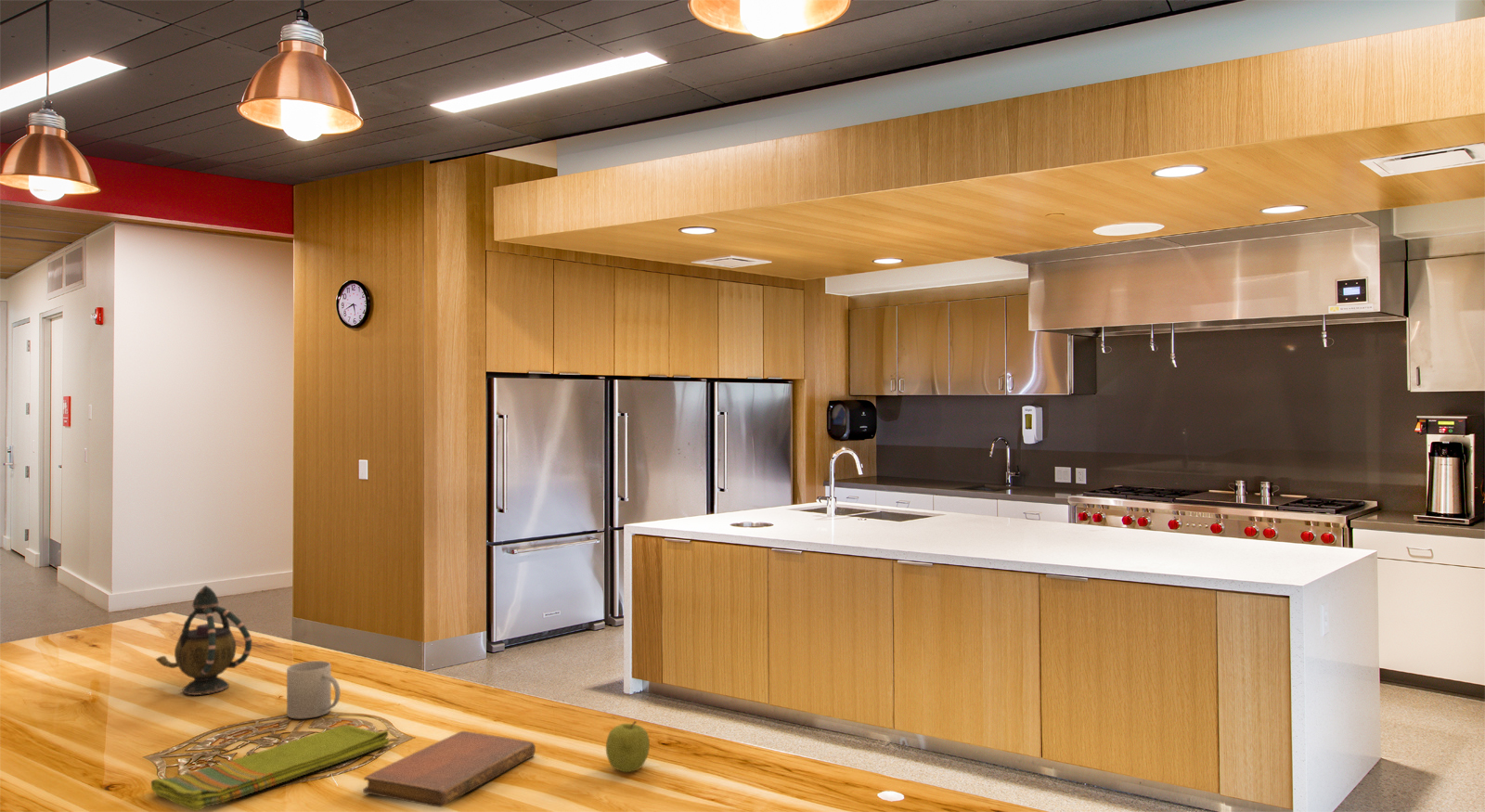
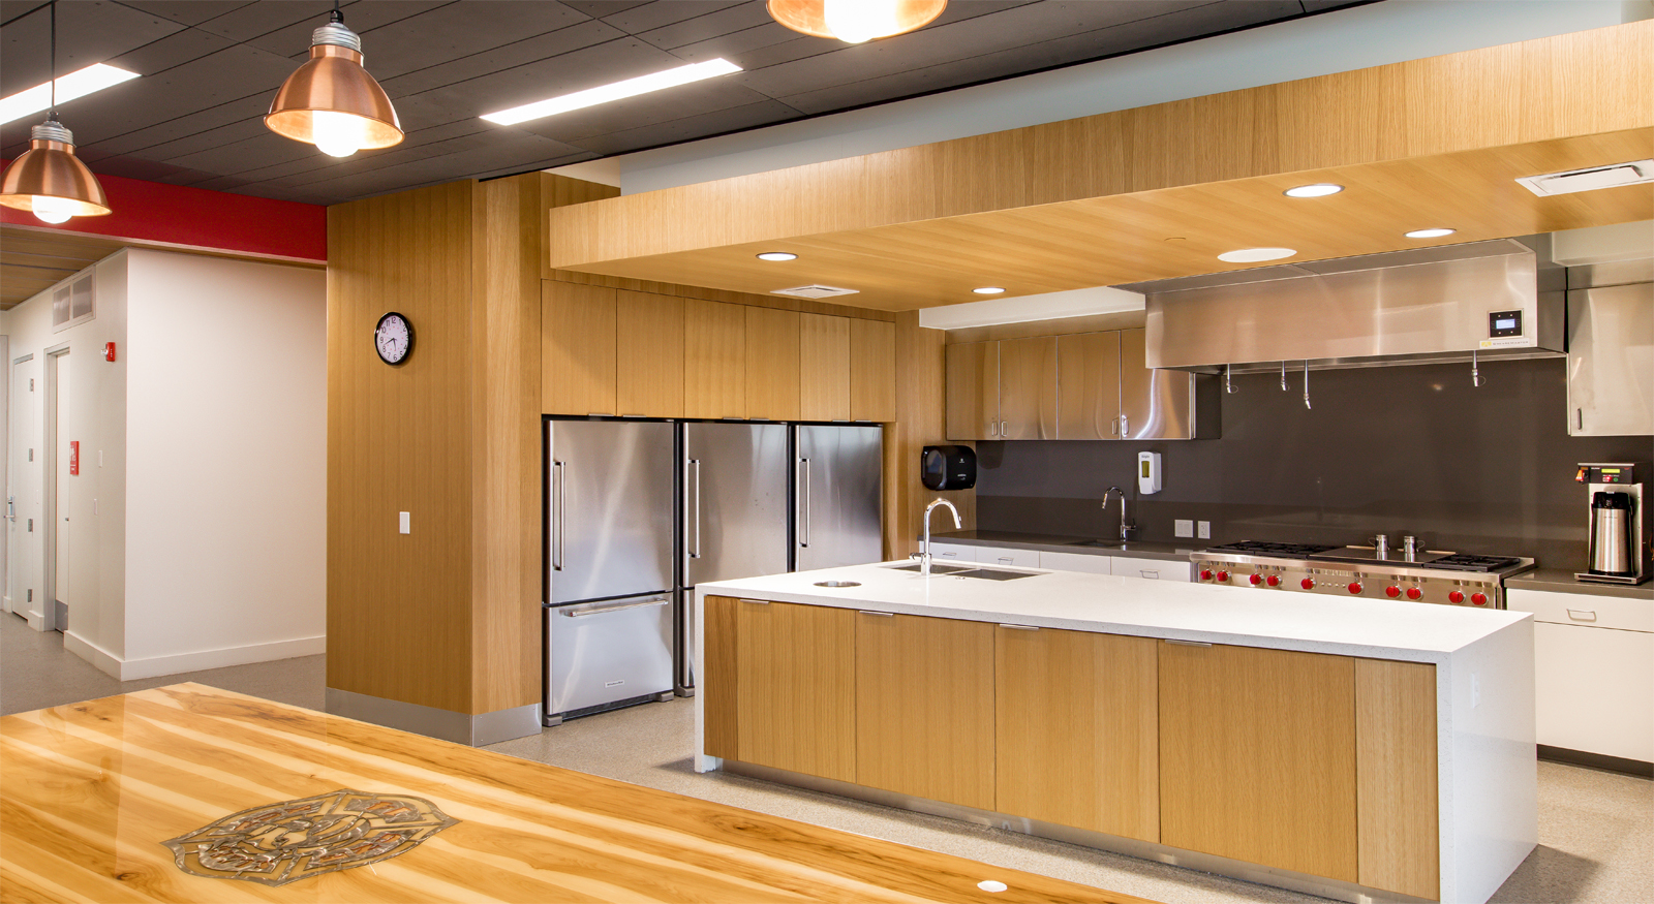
- mug [286,660,342,719]
- fruit [605,720,651,773]
- teapot [155,585,253,696]
- notebook [362,730,536,808]
- dish towel [150,725,390,812]
